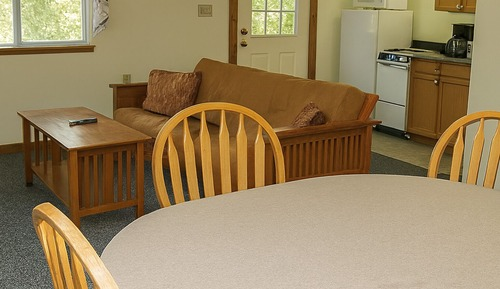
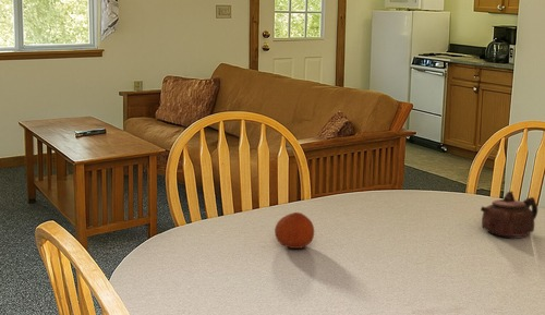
+ fruit [274,211,315,250]
+ teapot [480,191,538,240]
